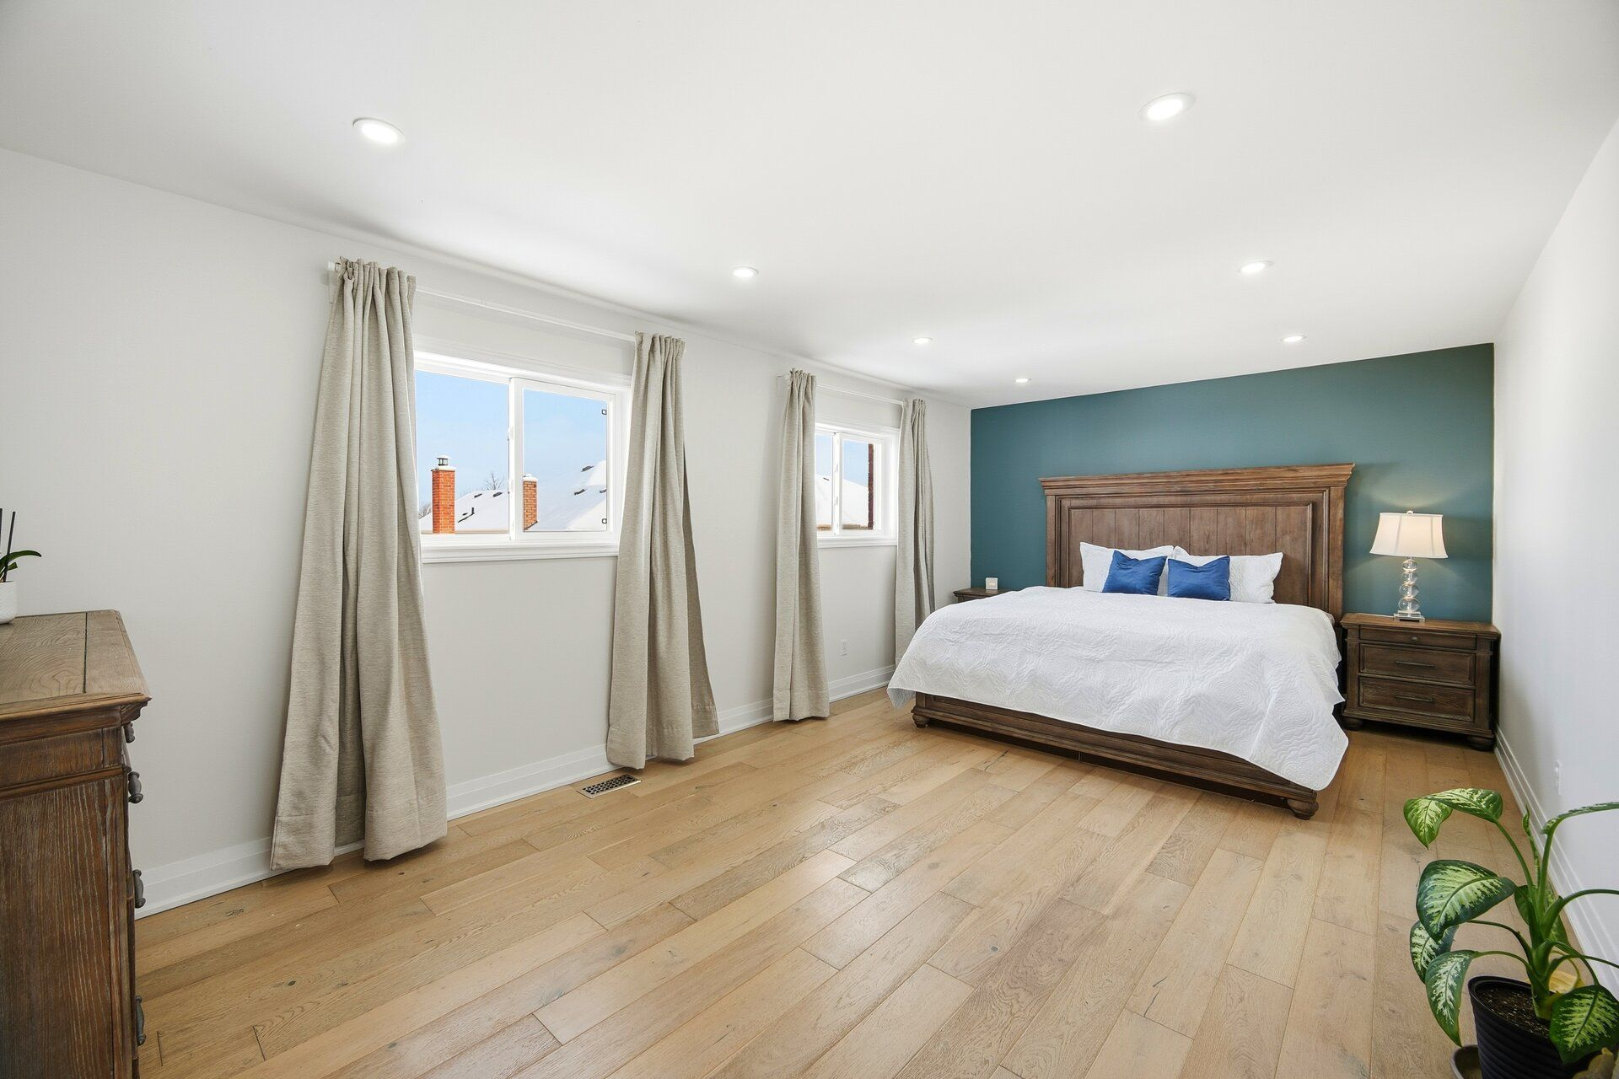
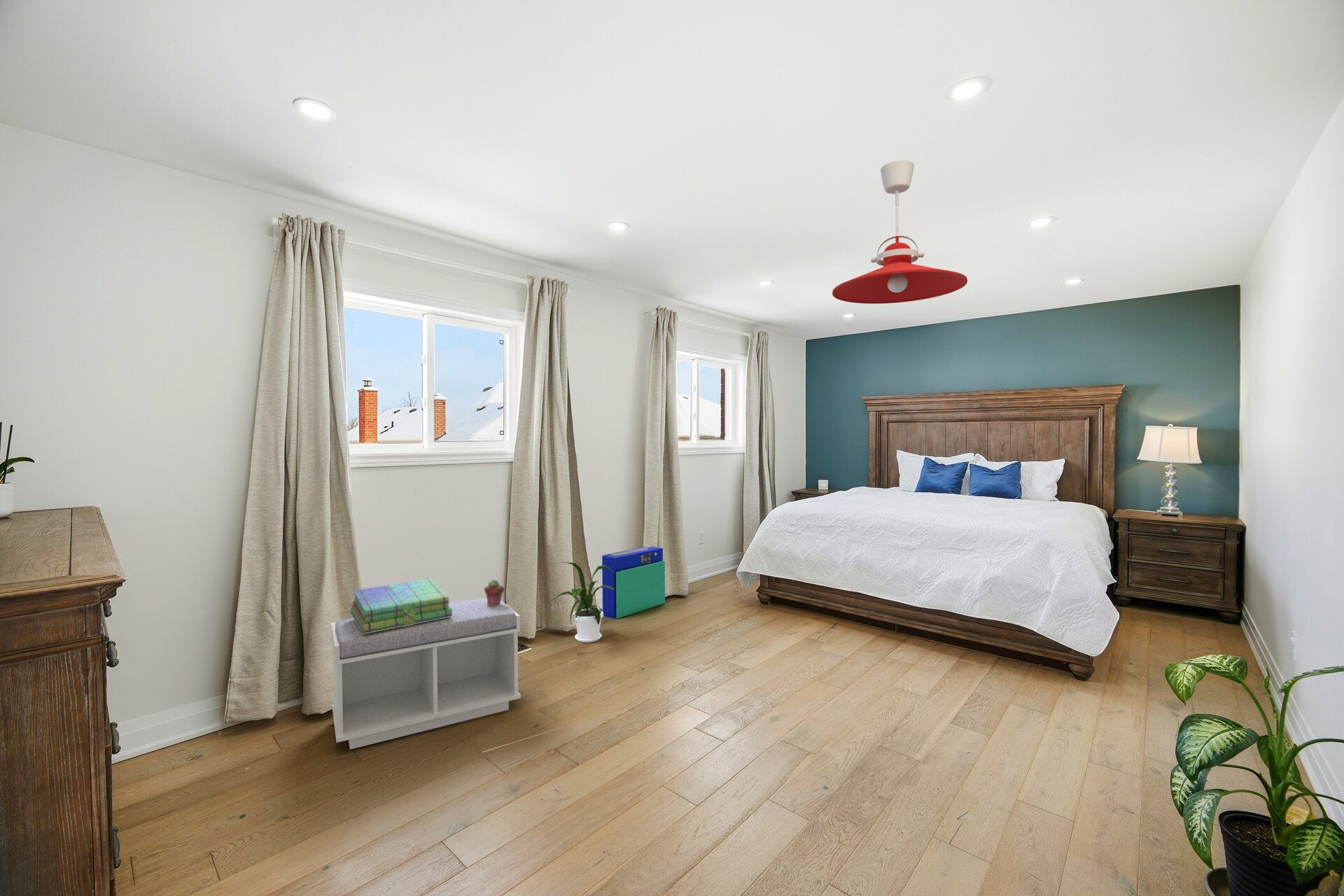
+ stack of books [349,578,452,634]
+ air purifier [601,546,666,619]
+ pendant light [832,160,968,304]
+ potted succulent [484,579,505,606]
+ house plant [549,561,617,643]
+ bench [330,597,521,750]
